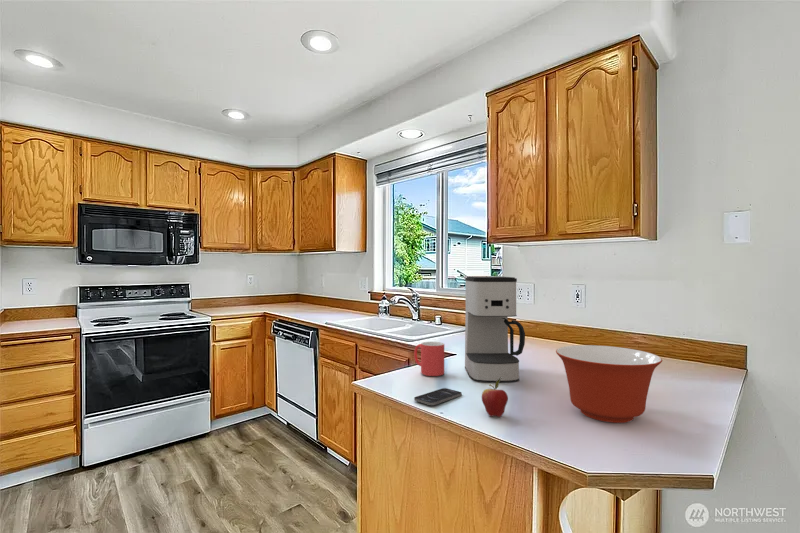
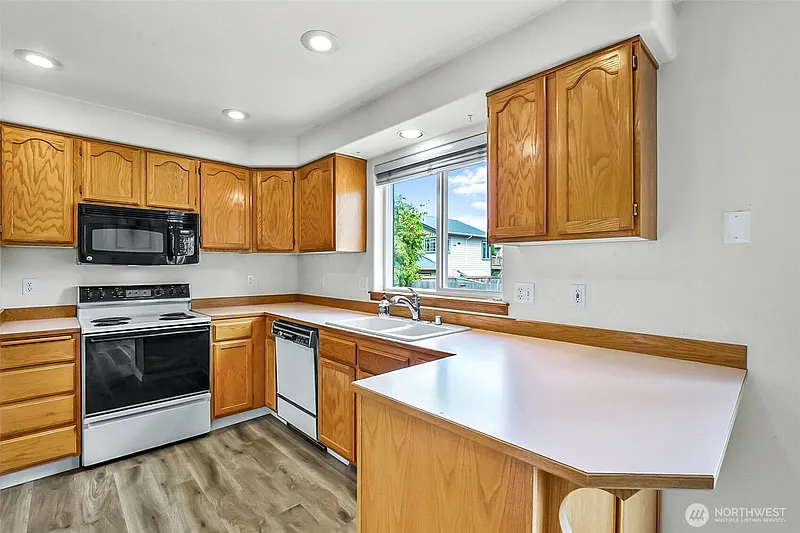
- fruit [481,377,509,418]
- mixing bowl [555,344,663,424]
- mug [413,341,445,377]
- coffee maker [464,276,526,383]
- smartphone [413,387,463,406]
